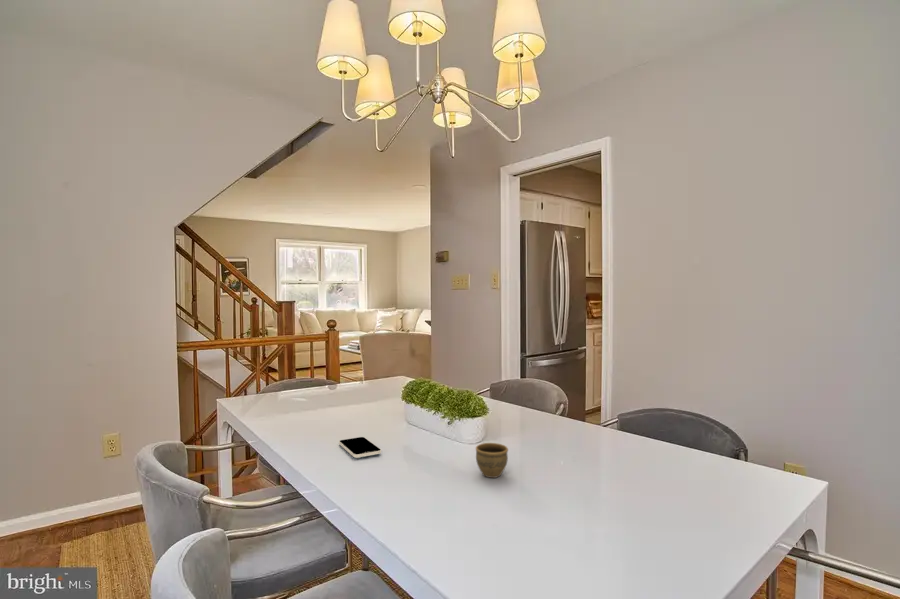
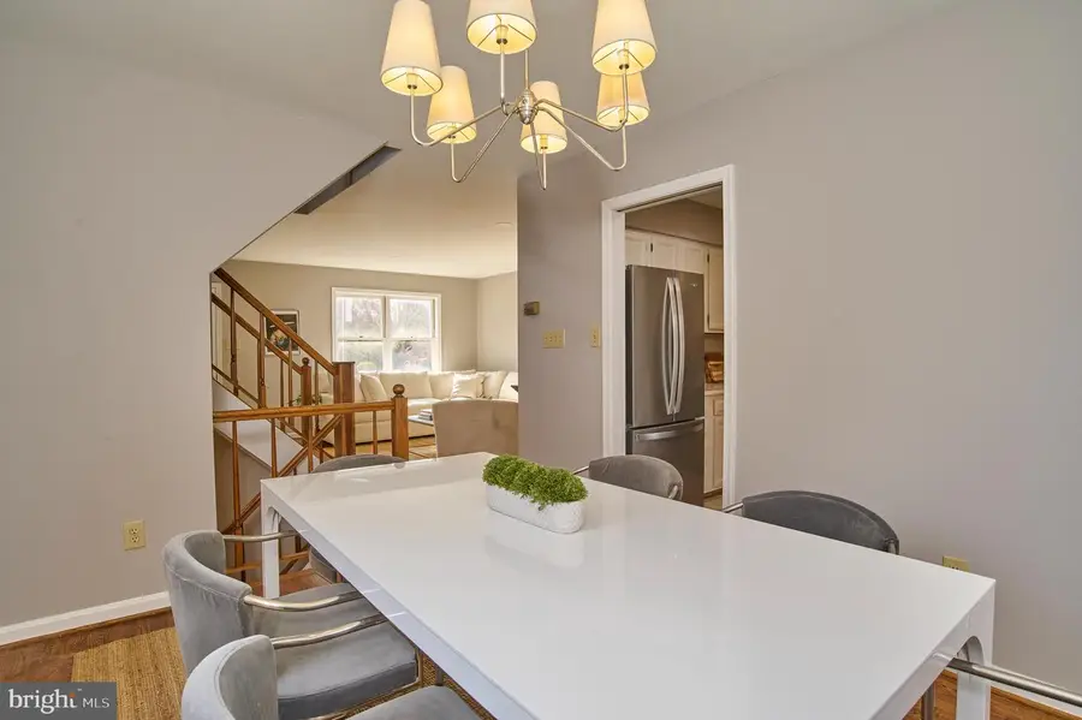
- smartphone [338,436,382,459]
- cup [475,442,509,479]
